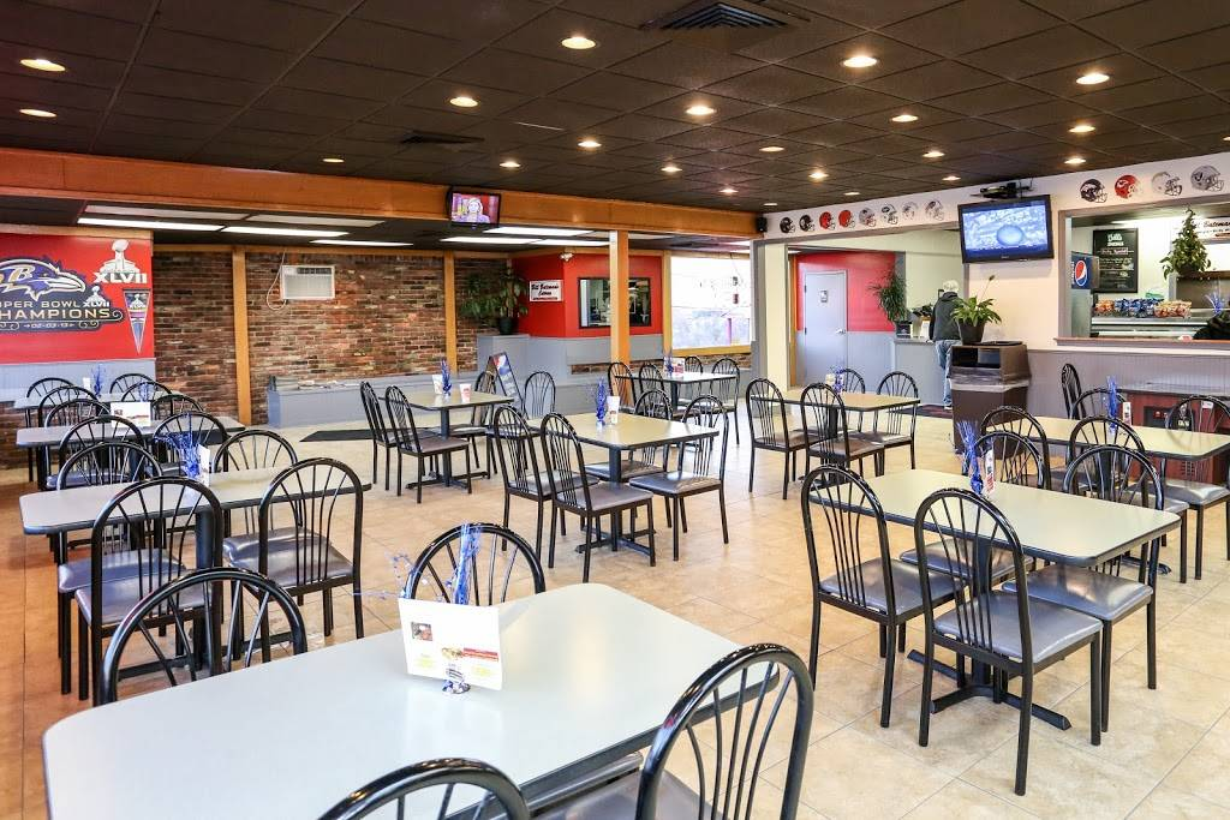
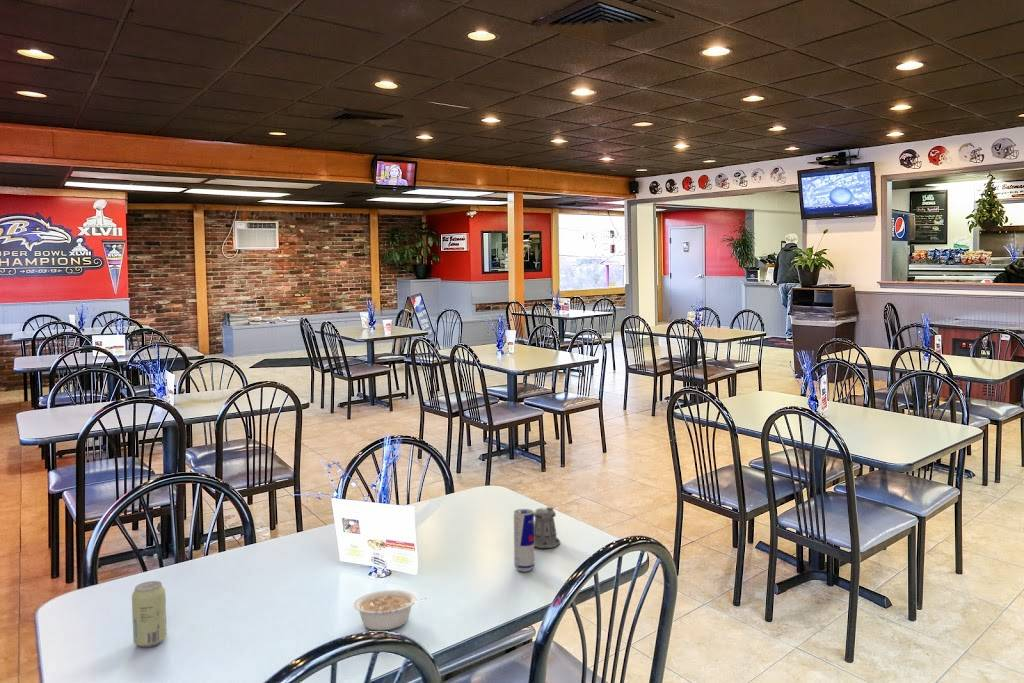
+ beverage can [131,580,168,648]
+ legume [352,589,428,631]
+ beverage can [513,508,535,572]
+ pepper shaker [533,506,561,549]
